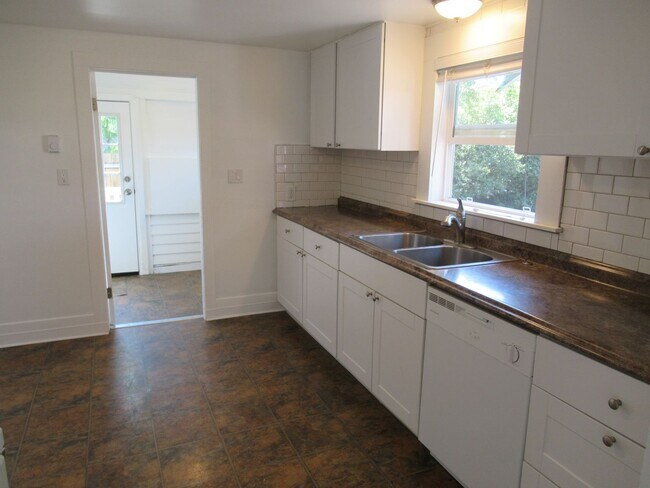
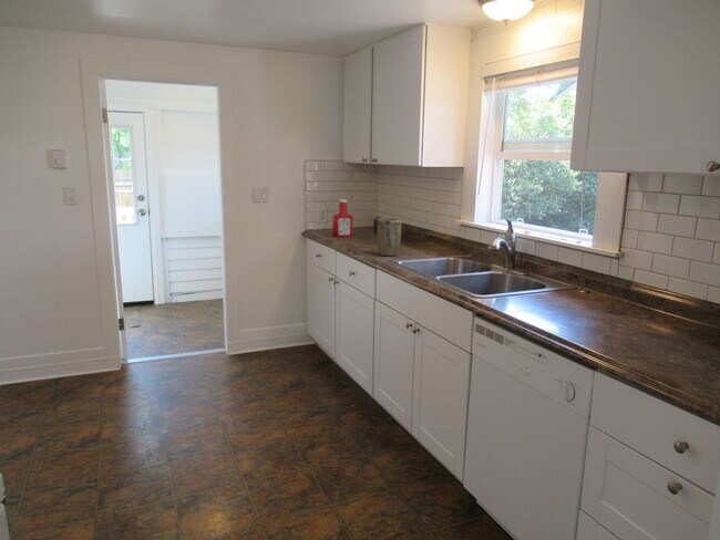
+ soap bottle [331,198,354,238]
+ plant pot [376,217,402,257]
